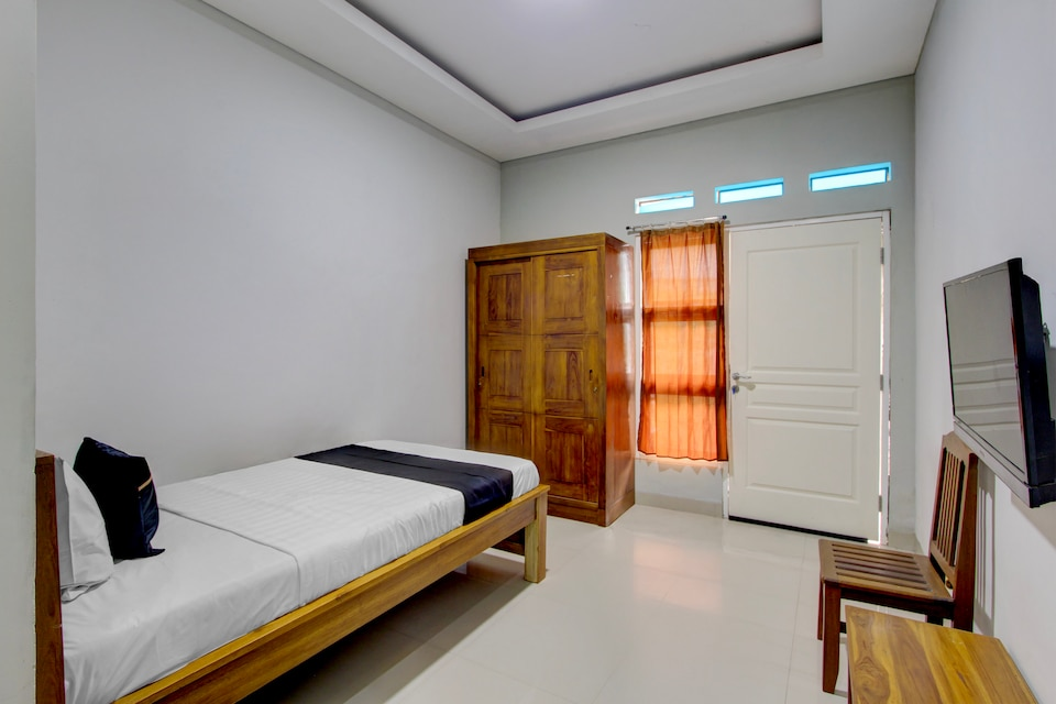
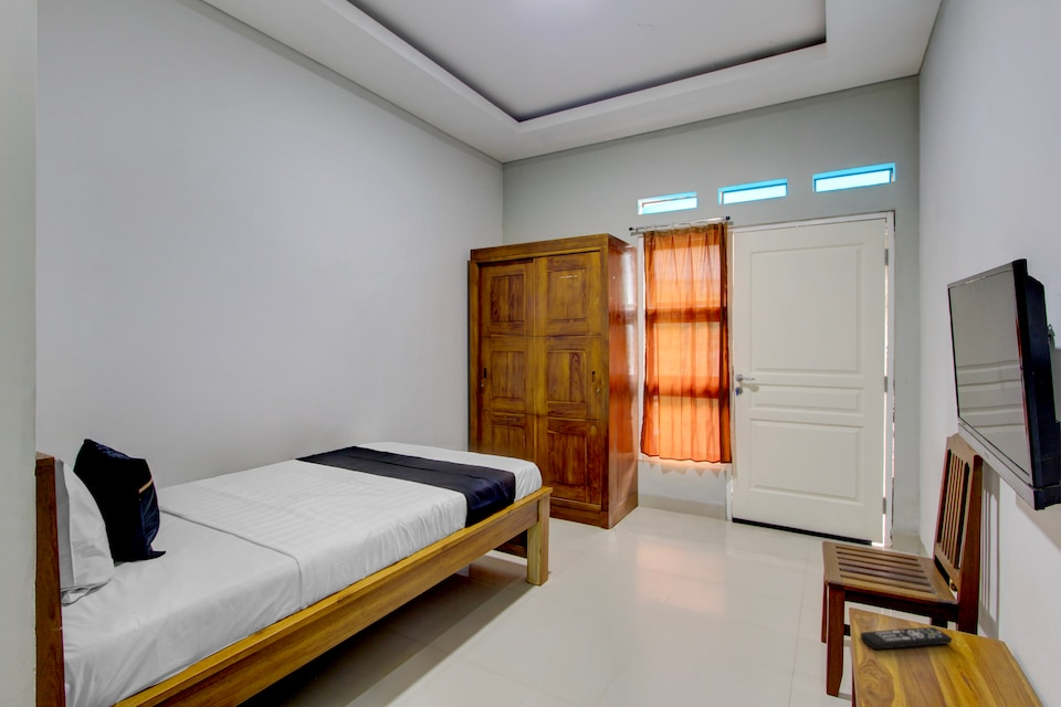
+ remote control [860,626,953,650]
